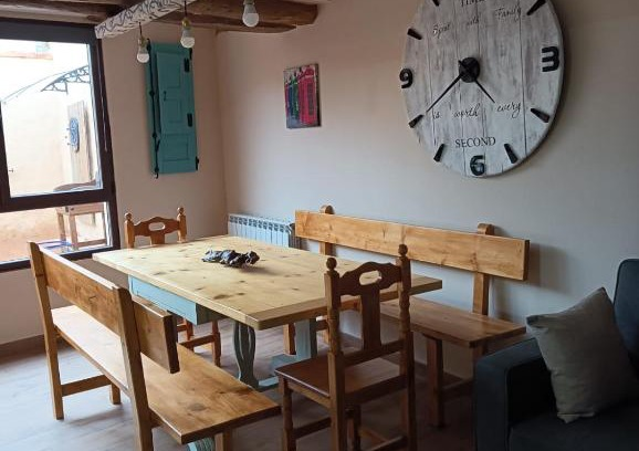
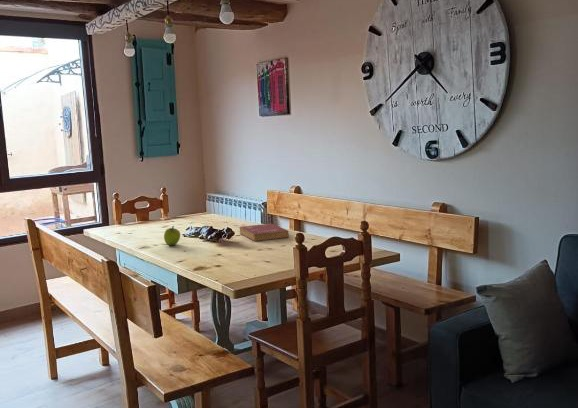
+ book [239,223,290,242]
+ fruit [163,225,181,246]
